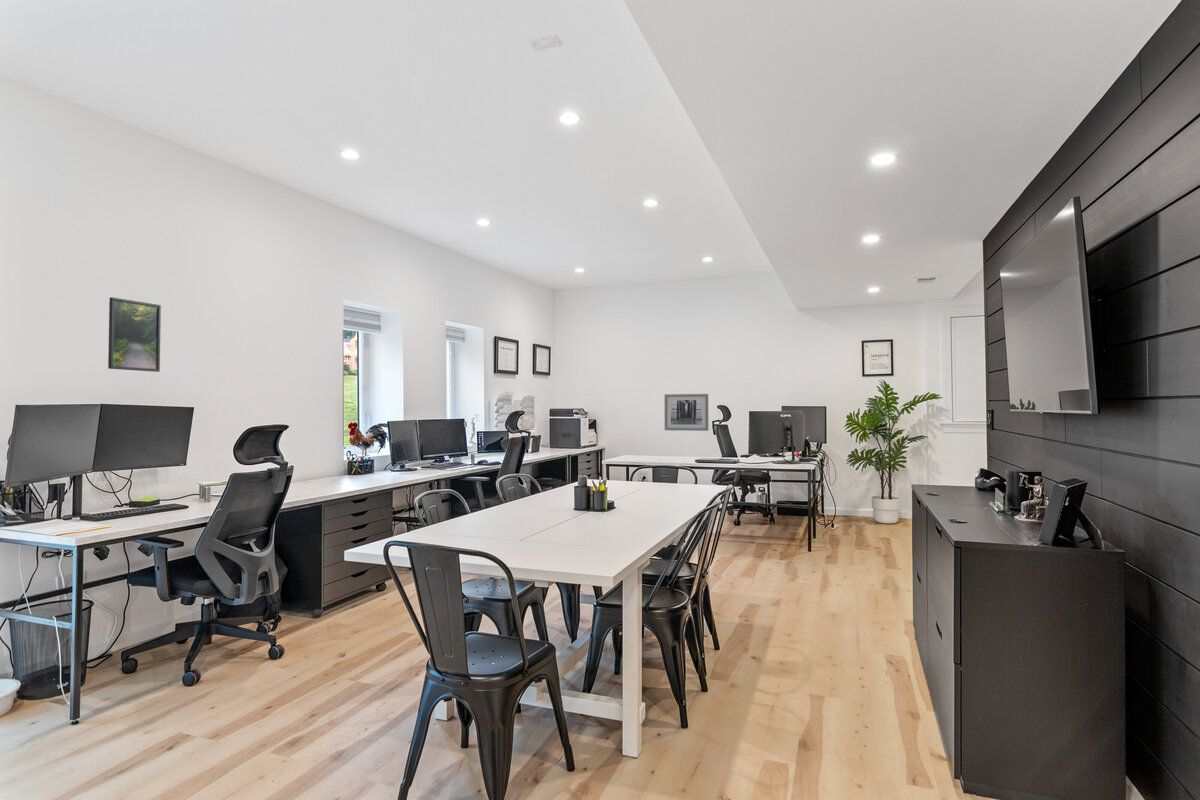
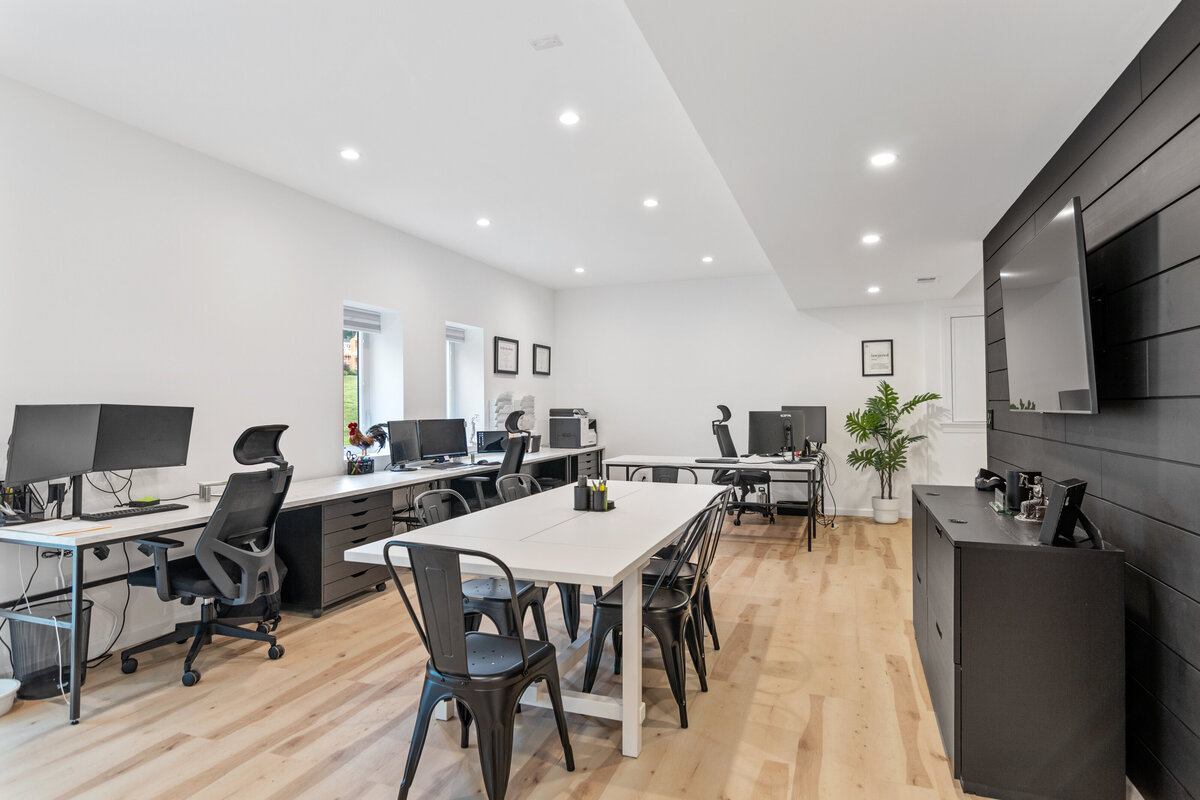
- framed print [107,296,162,373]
- wall art [664,393,709,432]
